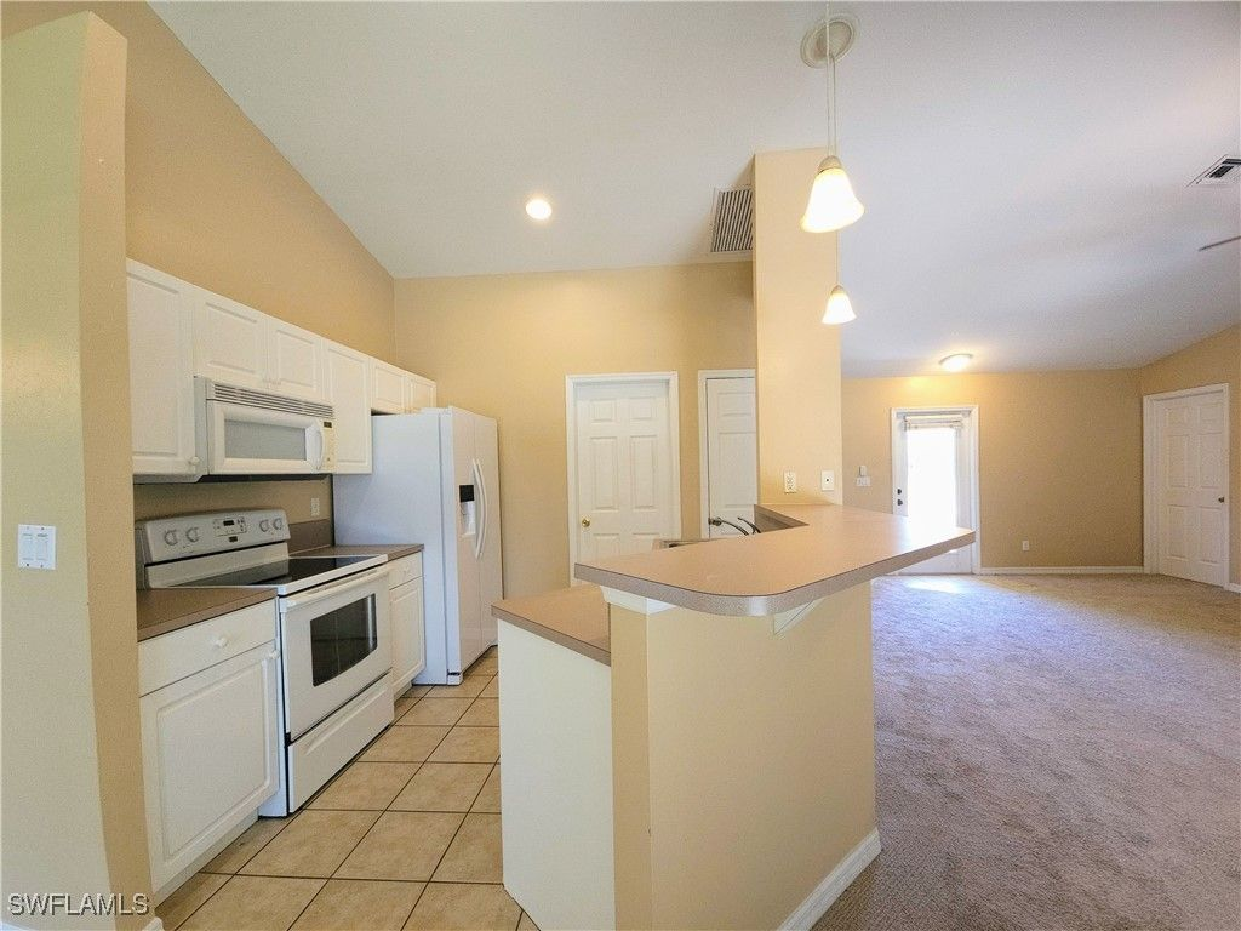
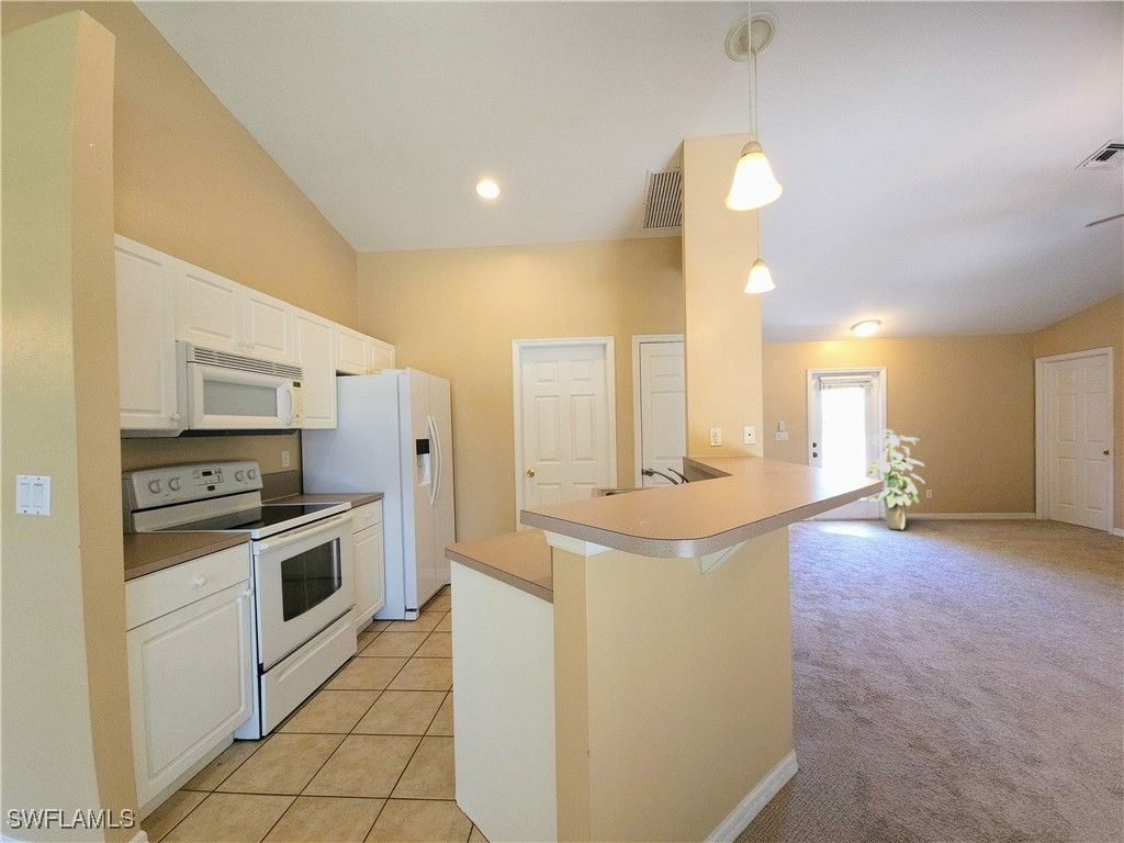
+ indoor plant [865,428,926,531]
